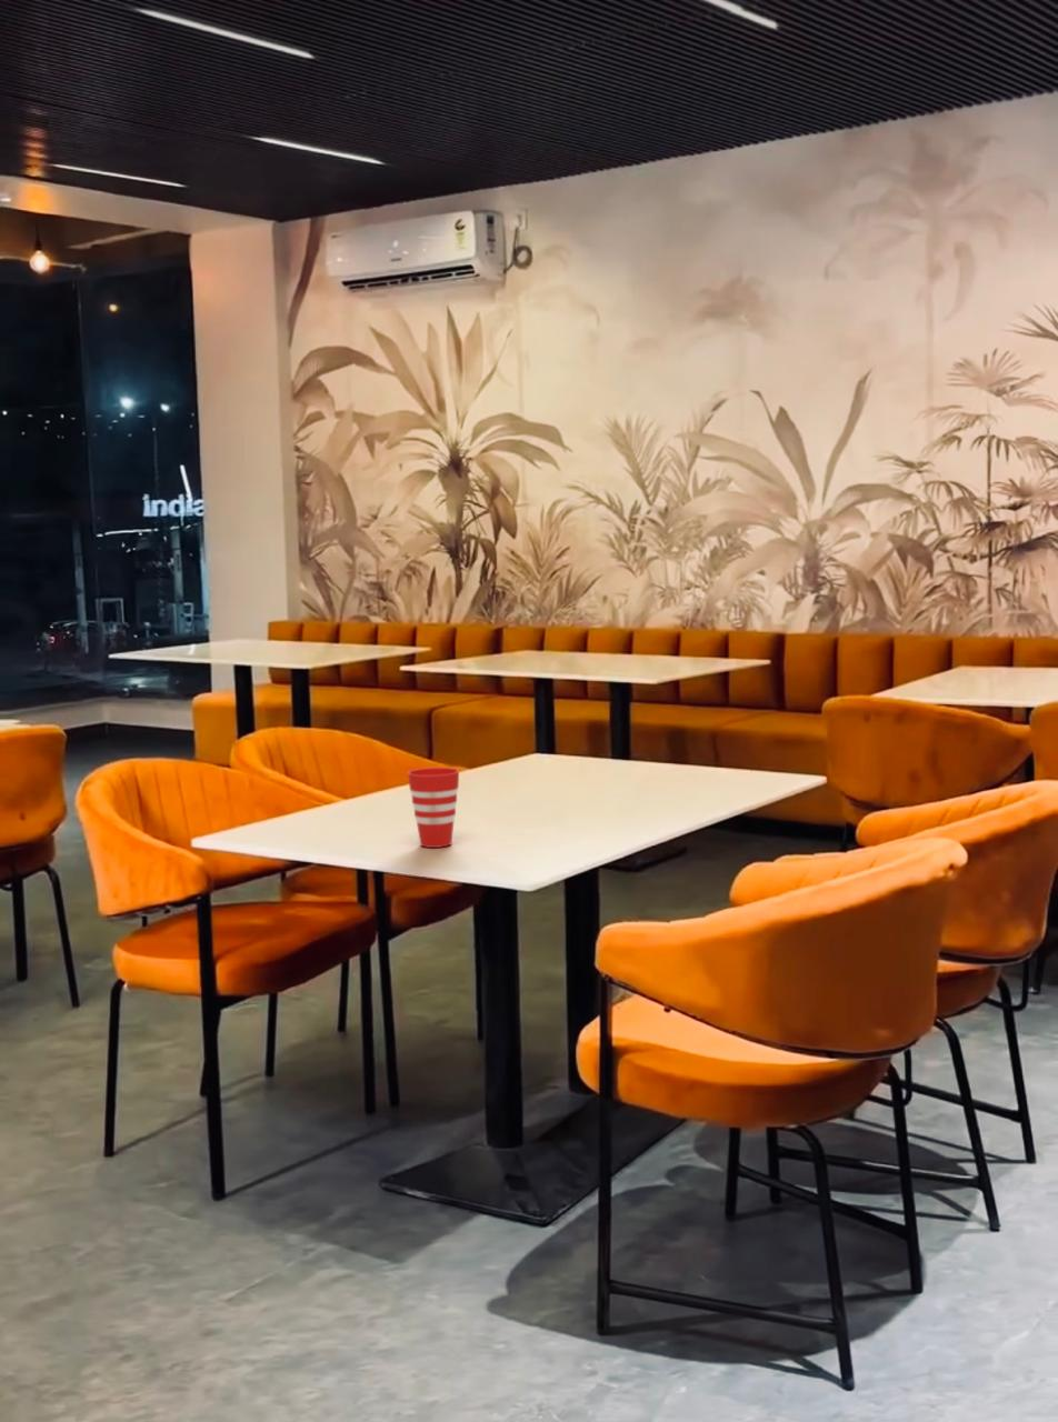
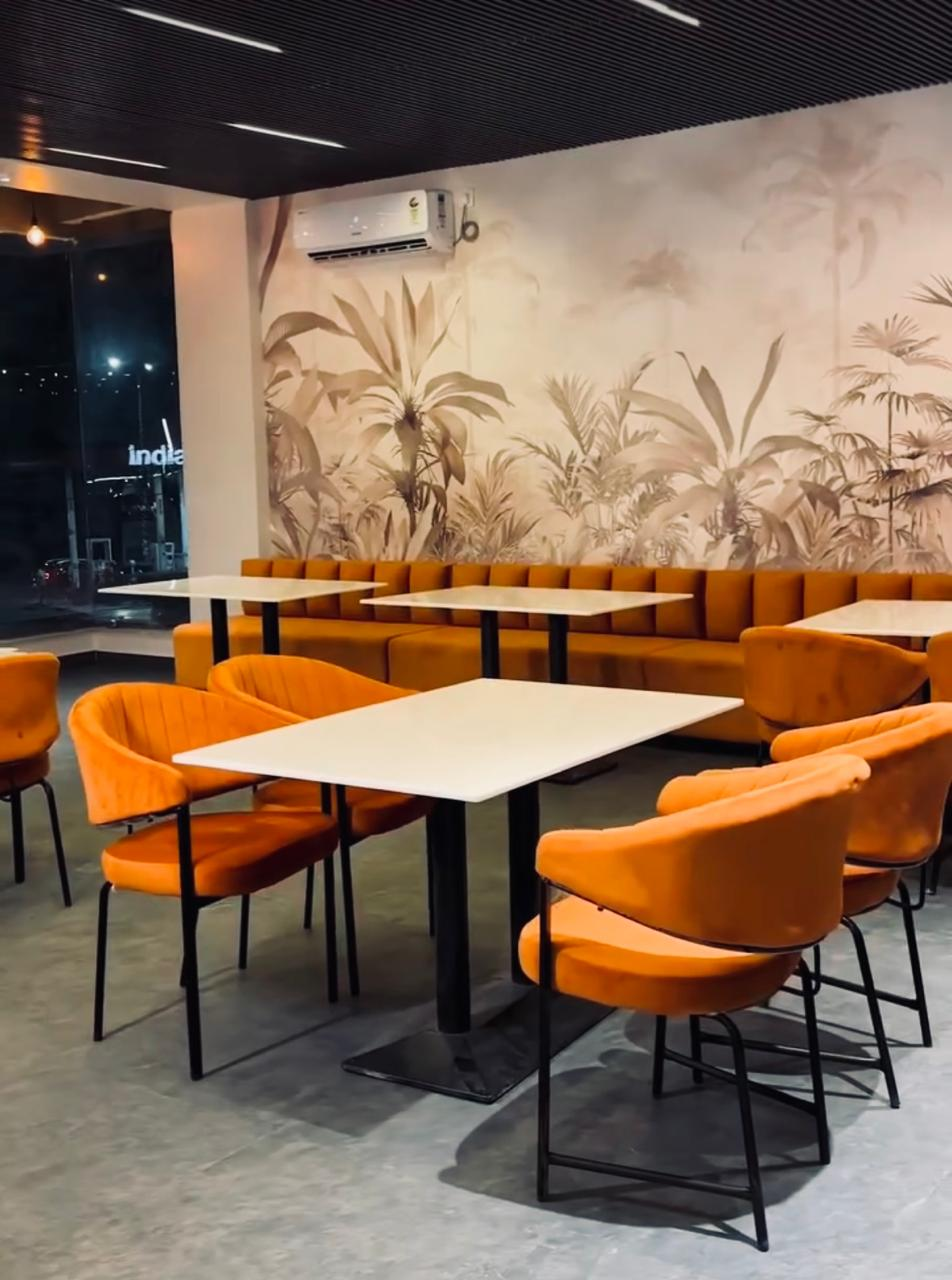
- cup [407,767,460,849]
